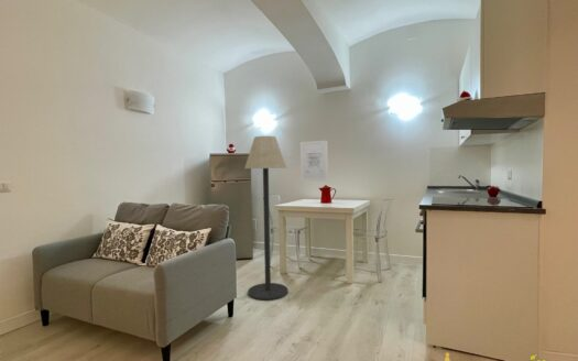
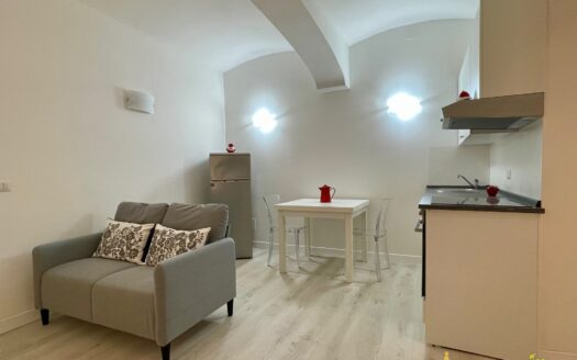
- wall art [299,140,329,182]
- floor lamp [243,135,290,302]
